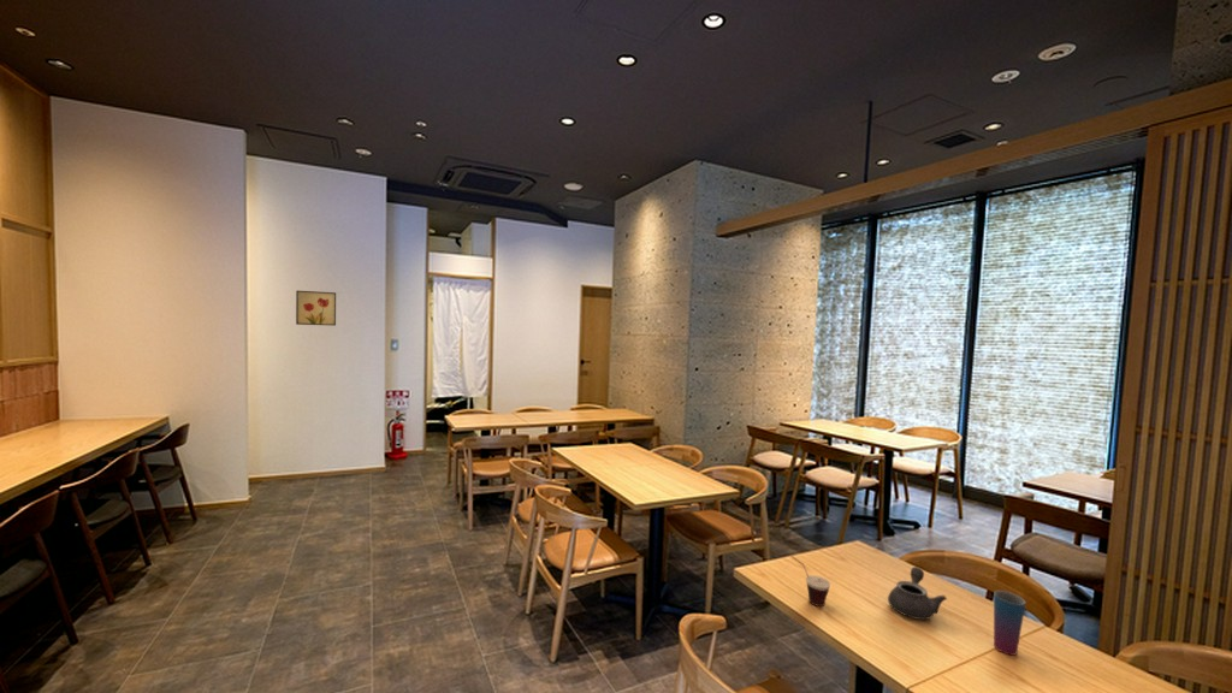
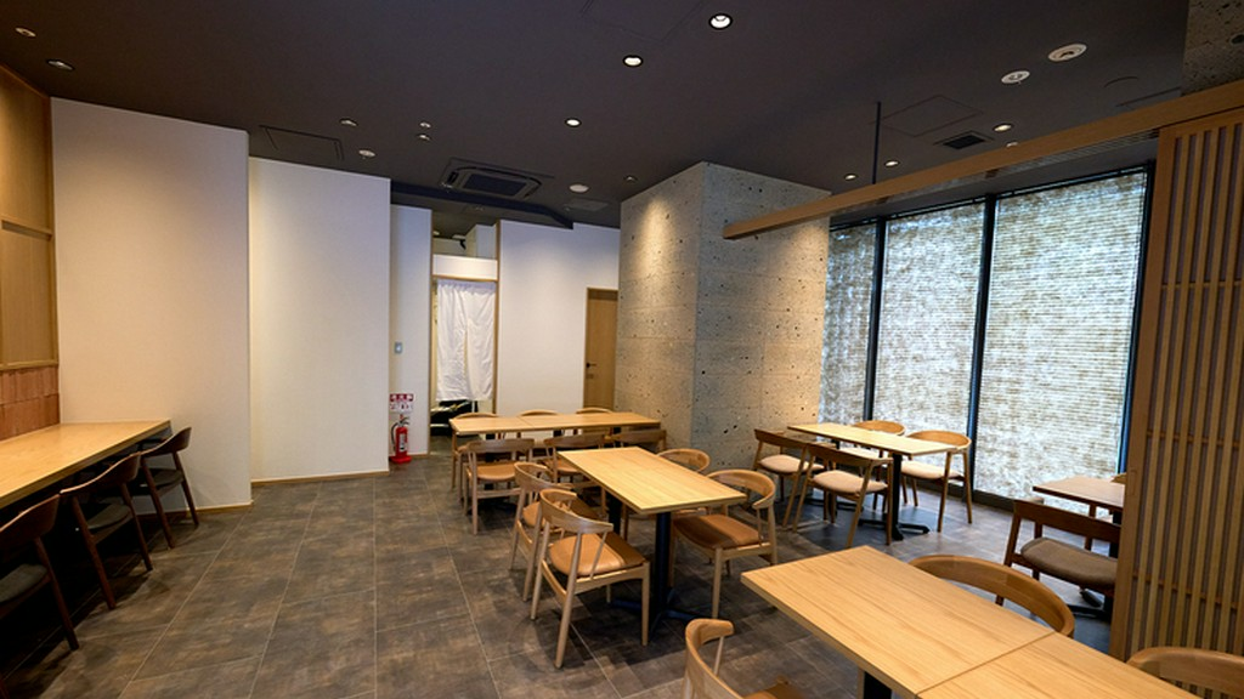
- teapot [887,565,948,621]
- wall art [295,290,337,327]
- cup [993,590,1026,657]
- cup [790,555,831,608]
